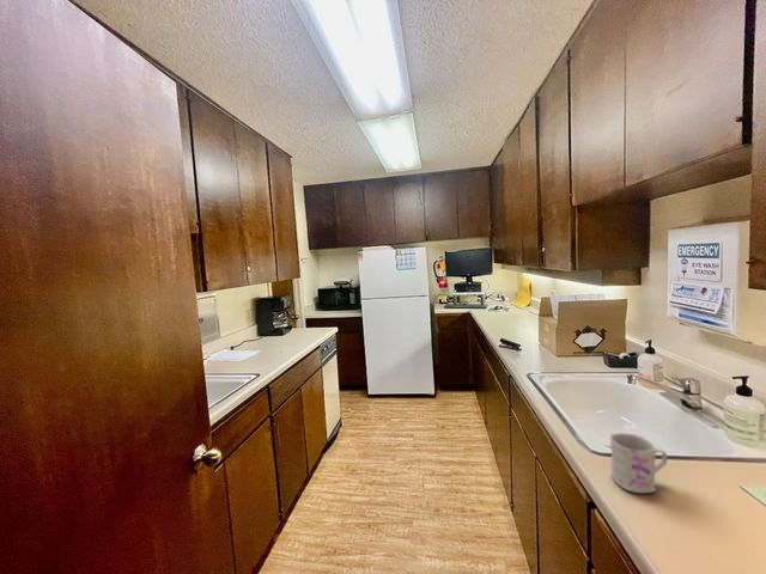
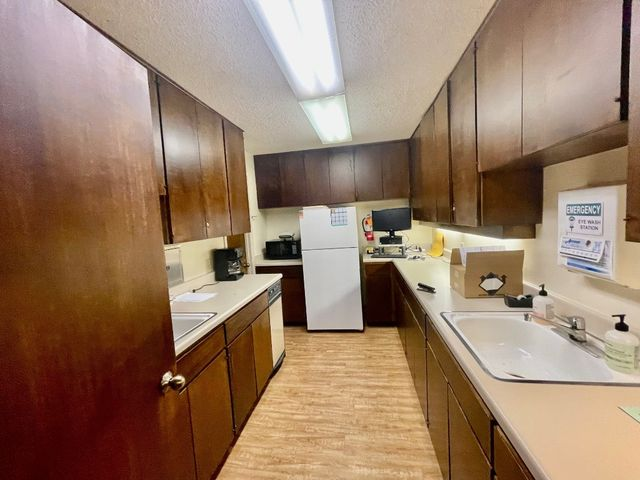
- mug [609,432,668,494]
